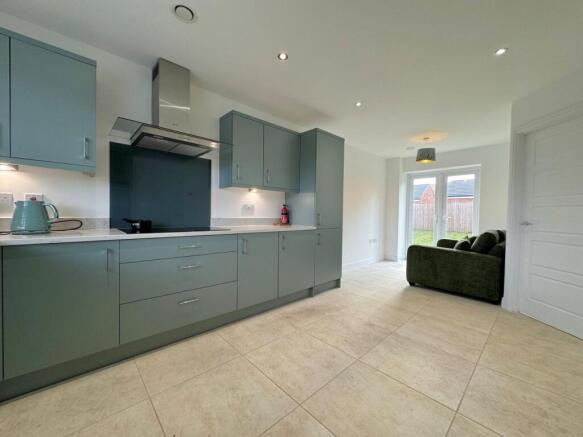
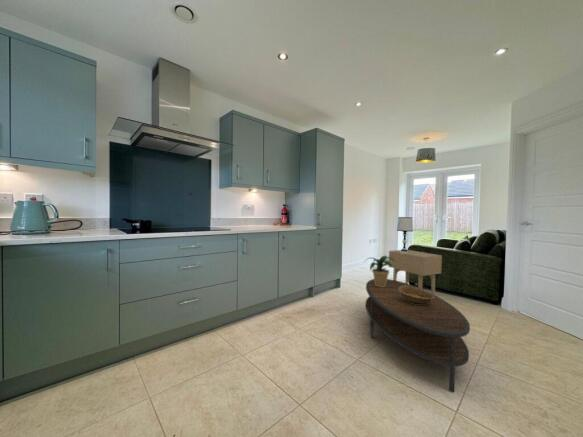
+ potted plant [363,255,397,287]
+ table lamp [396,216,414,253]
+ decorative bowl [399,286,434,304]
+ coffee table [364,278,471,393]
+ side table [388,249,443,295]
